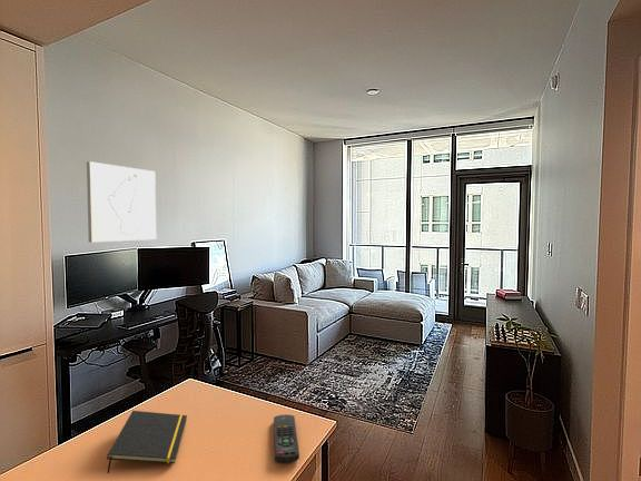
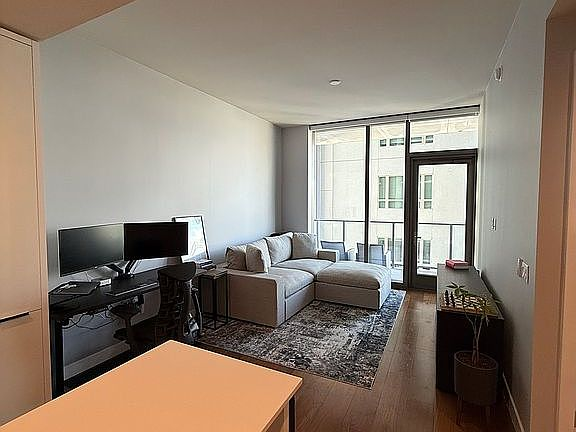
- wall art [86,160,157,244]
- notepad [106,410,188,474]
- remote control [273,413,300,464]
